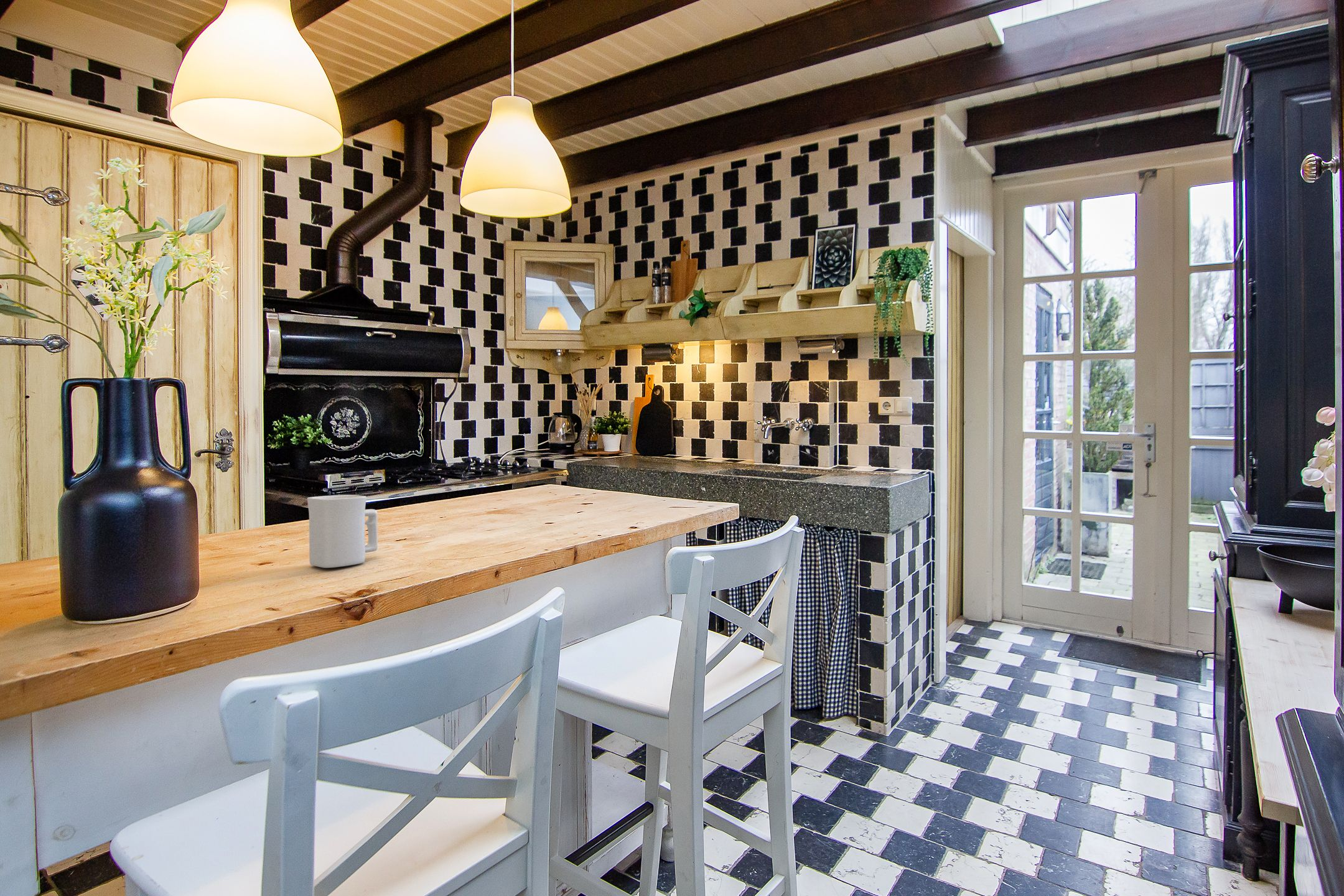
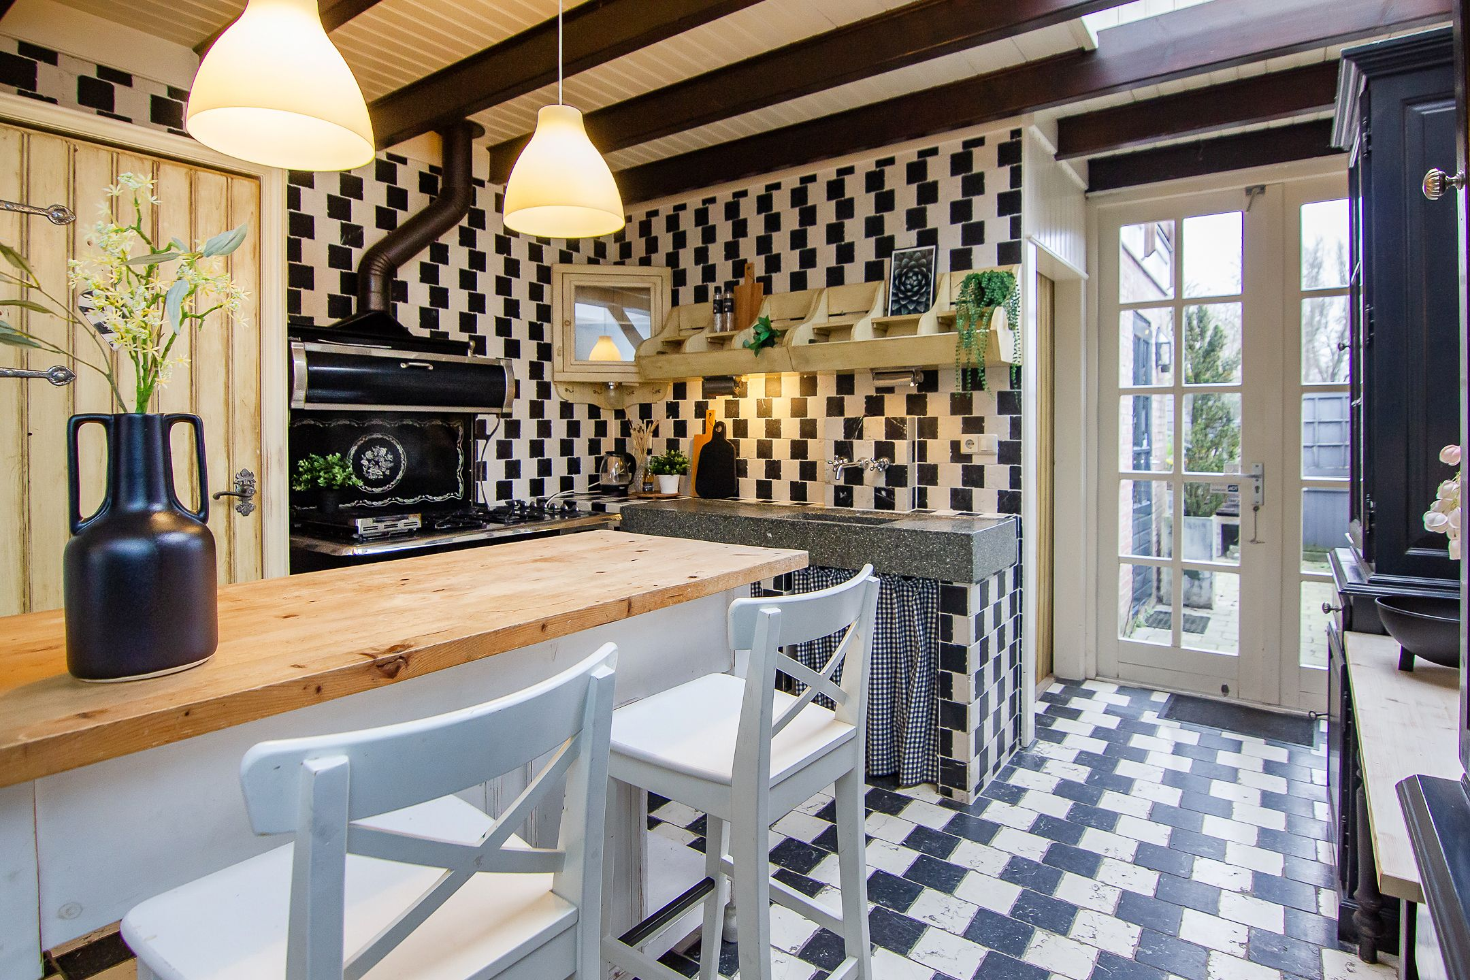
- mug [307,494,378,569]
